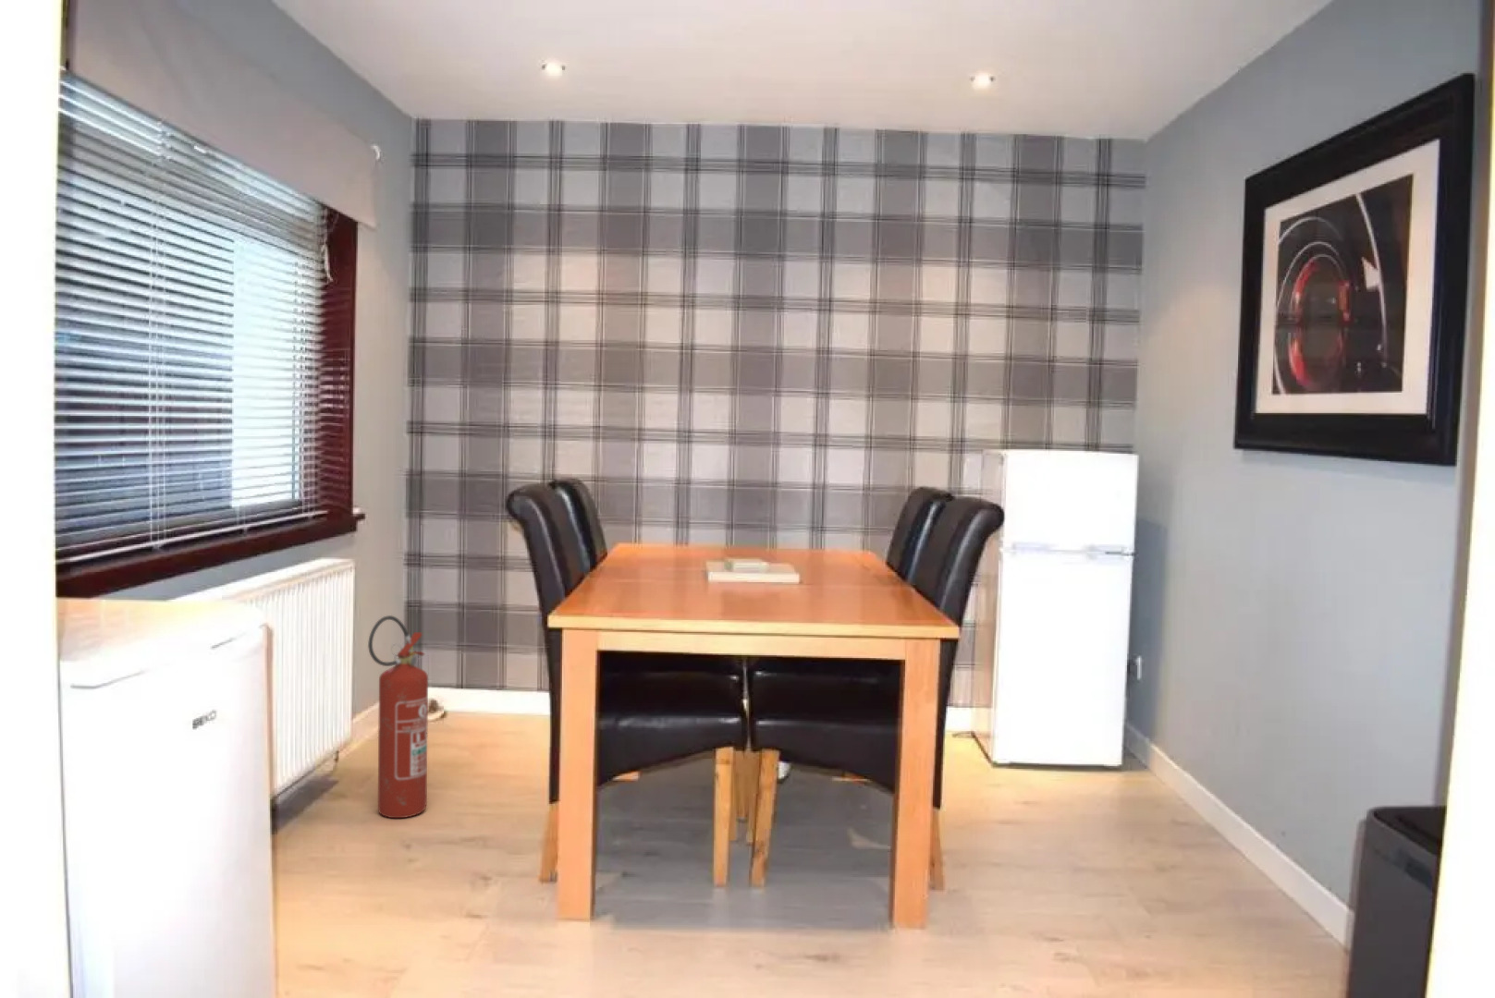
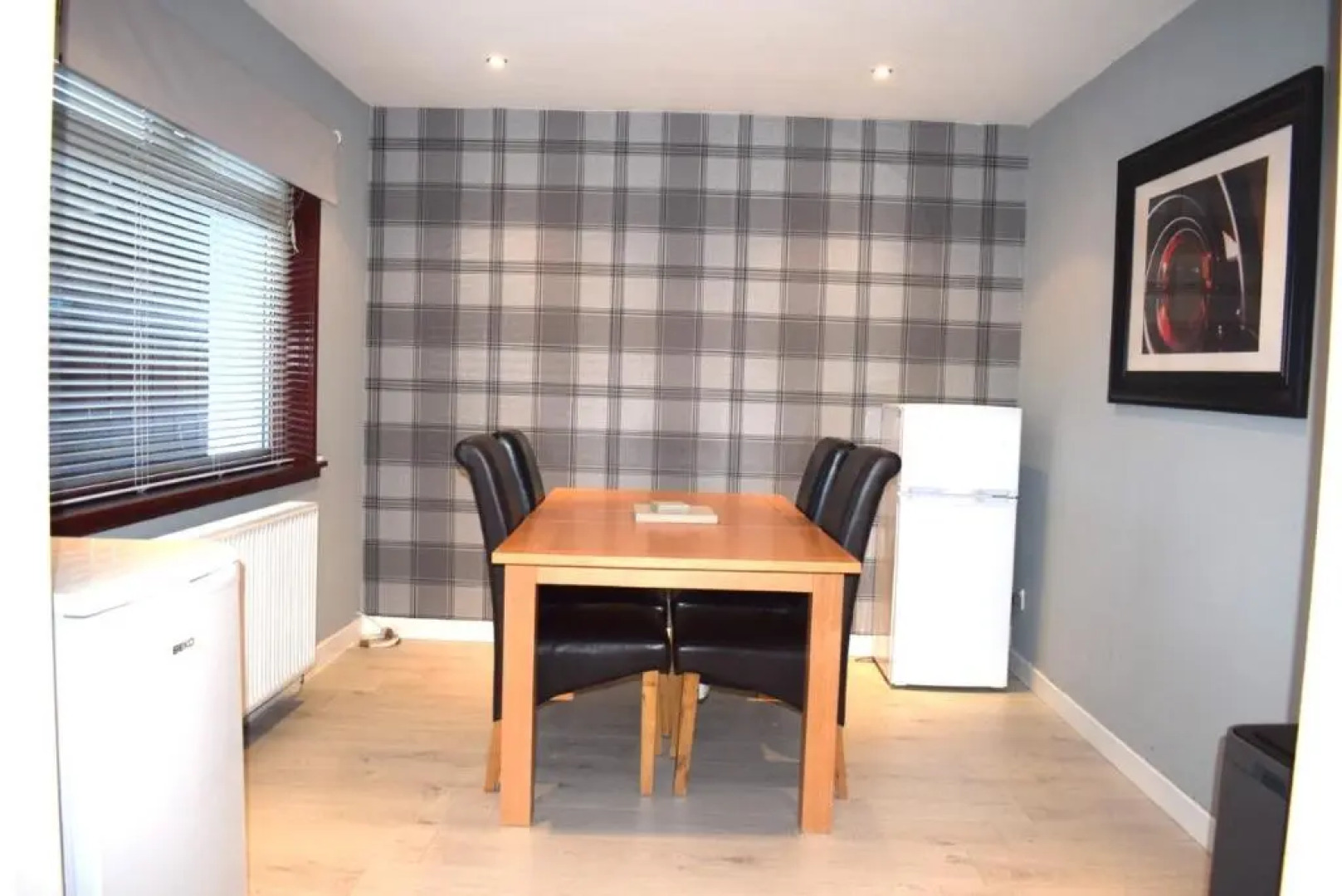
- fire extinguisher [367,615,429,819]
